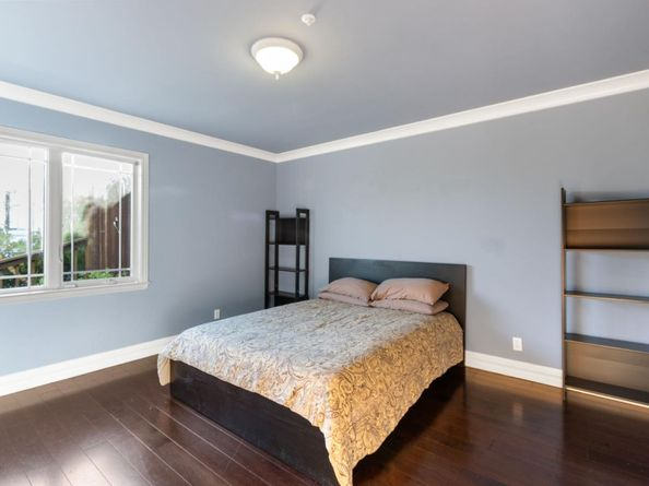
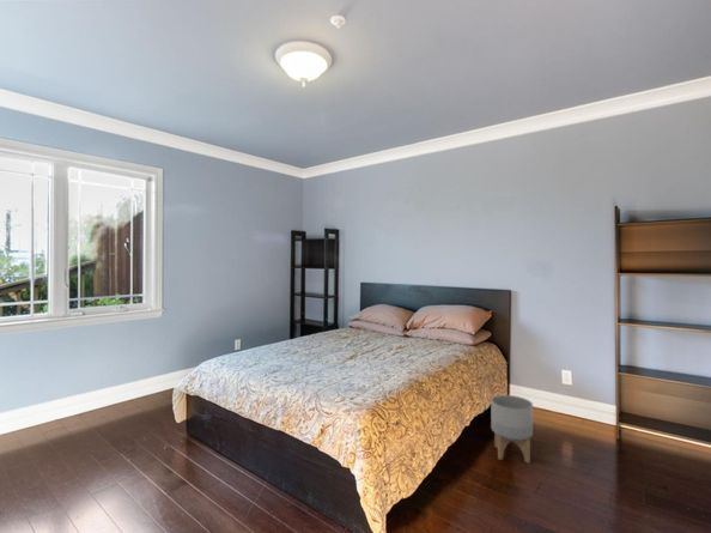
+ planter [490,394,534,465]
